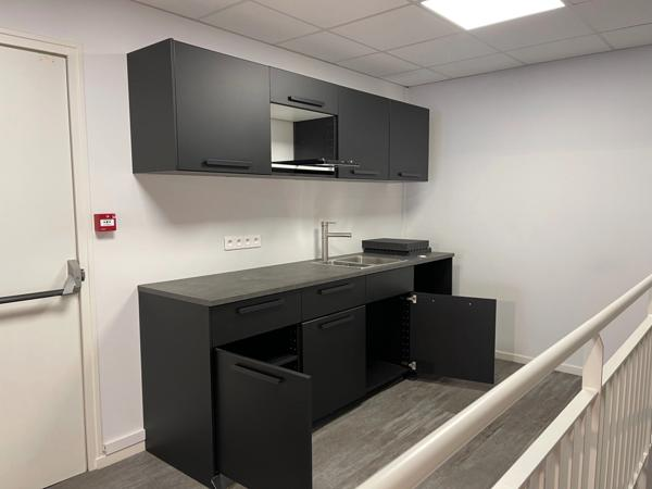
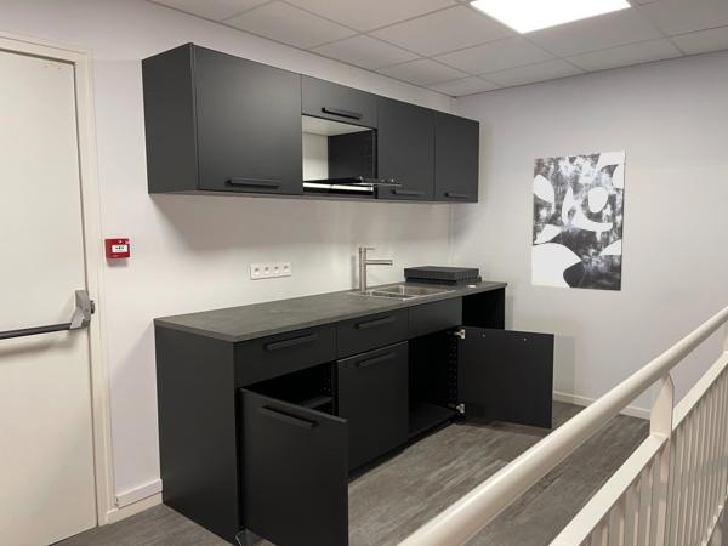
+ wall art [530,150,627,292]
